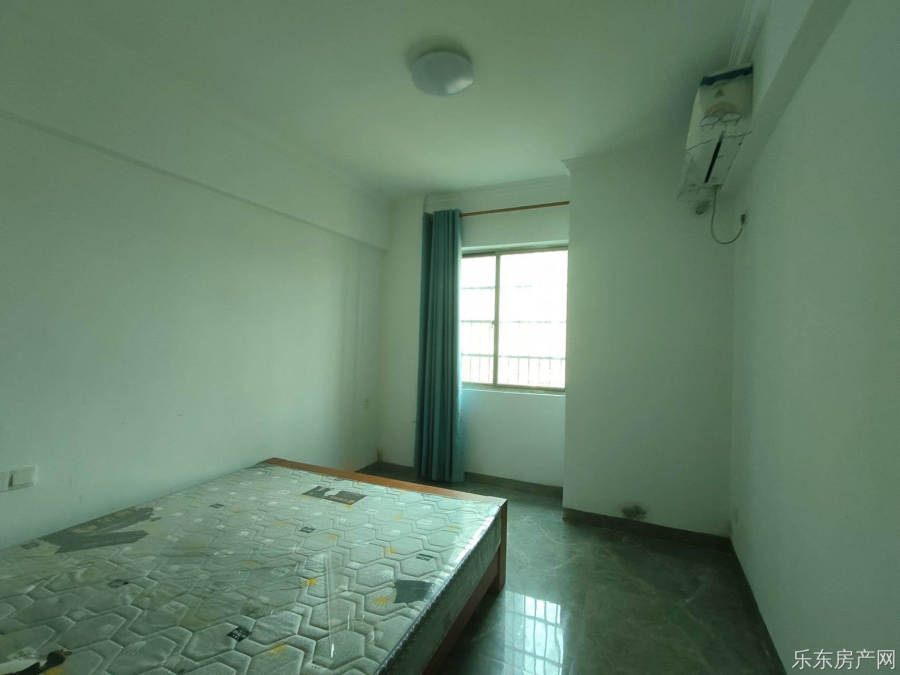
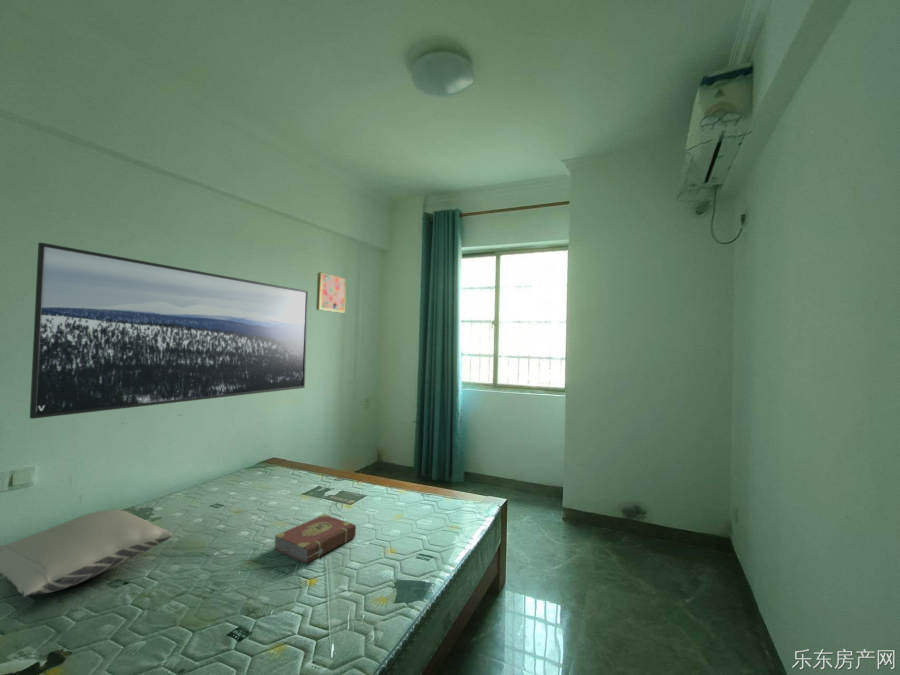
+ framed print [29,242,309,420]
+ pillow [0,509,173,598]
+ book [274,500,357,564]
+ wall art [315,272,347,314]
